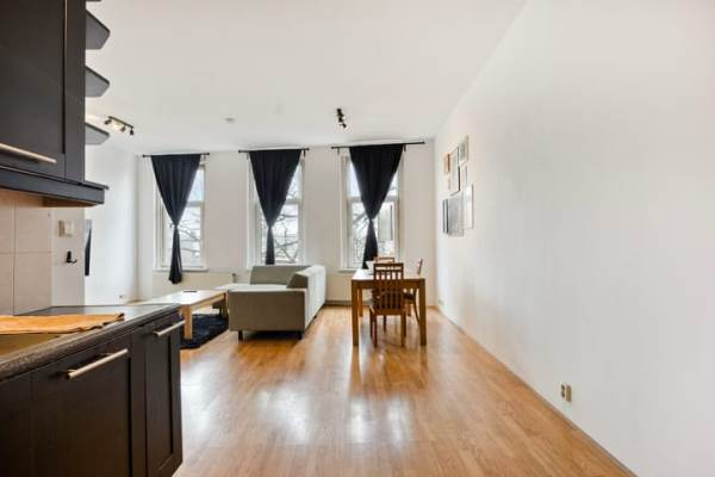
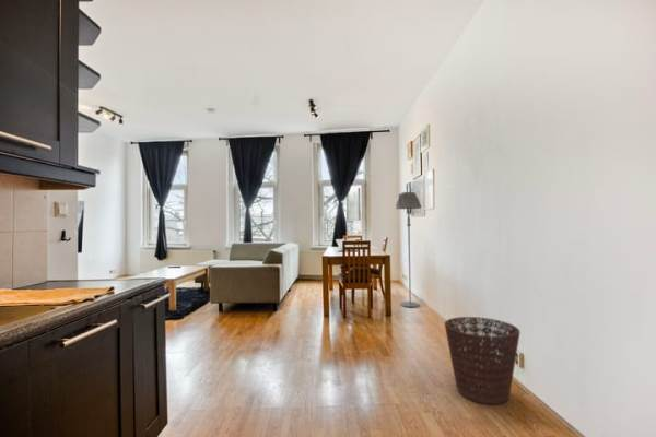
+ floor lamp [395,191,422,308]
+ basket [444,316,522,405]
